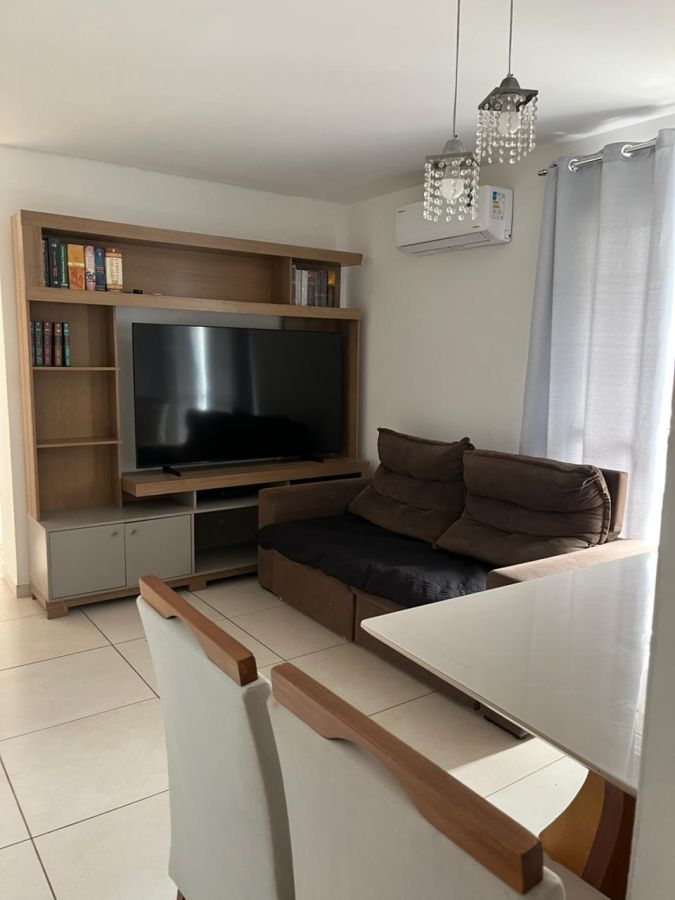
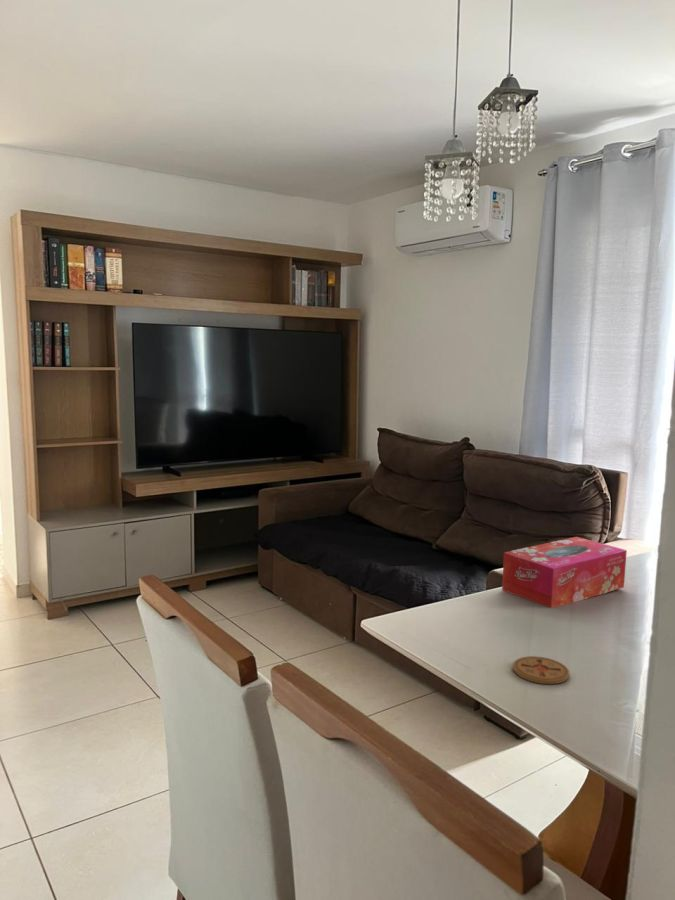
+ coaster [512,655,571,685]
+ tissue box [501,536,628,609]
